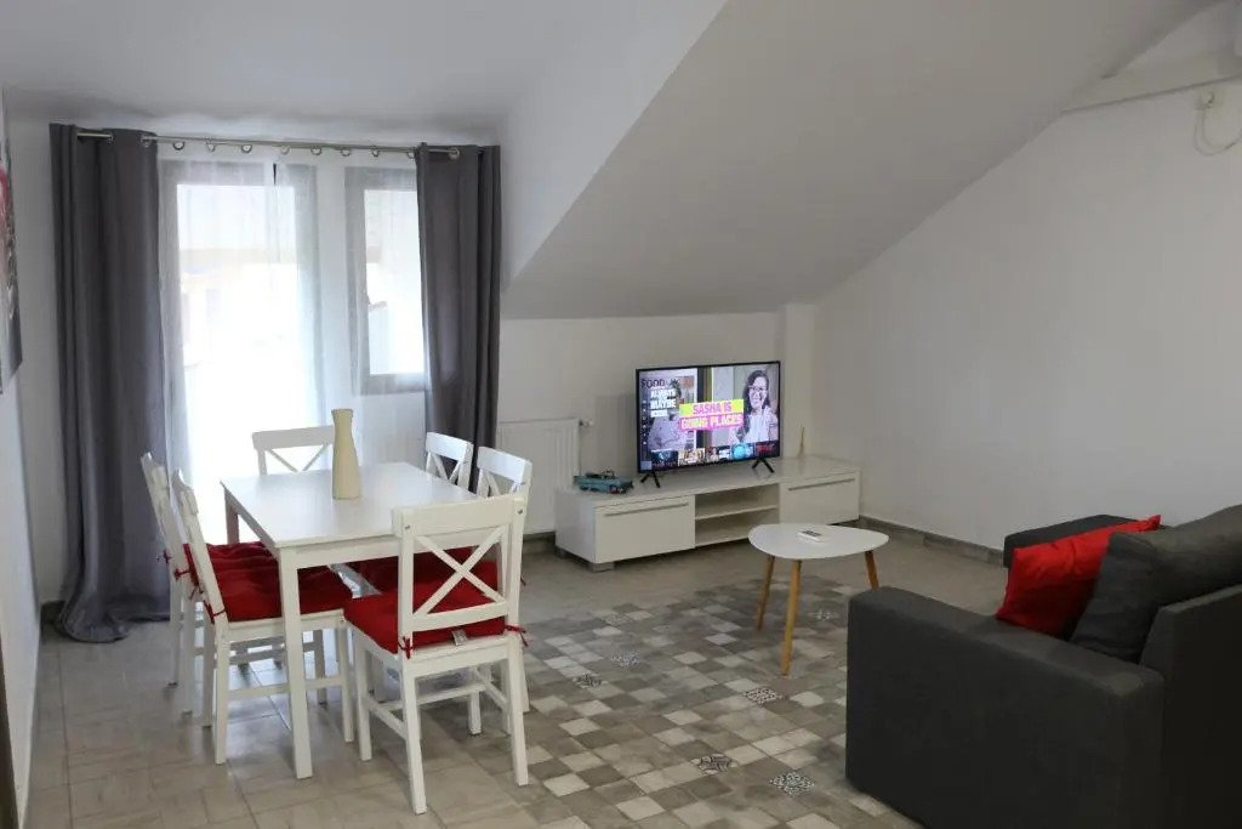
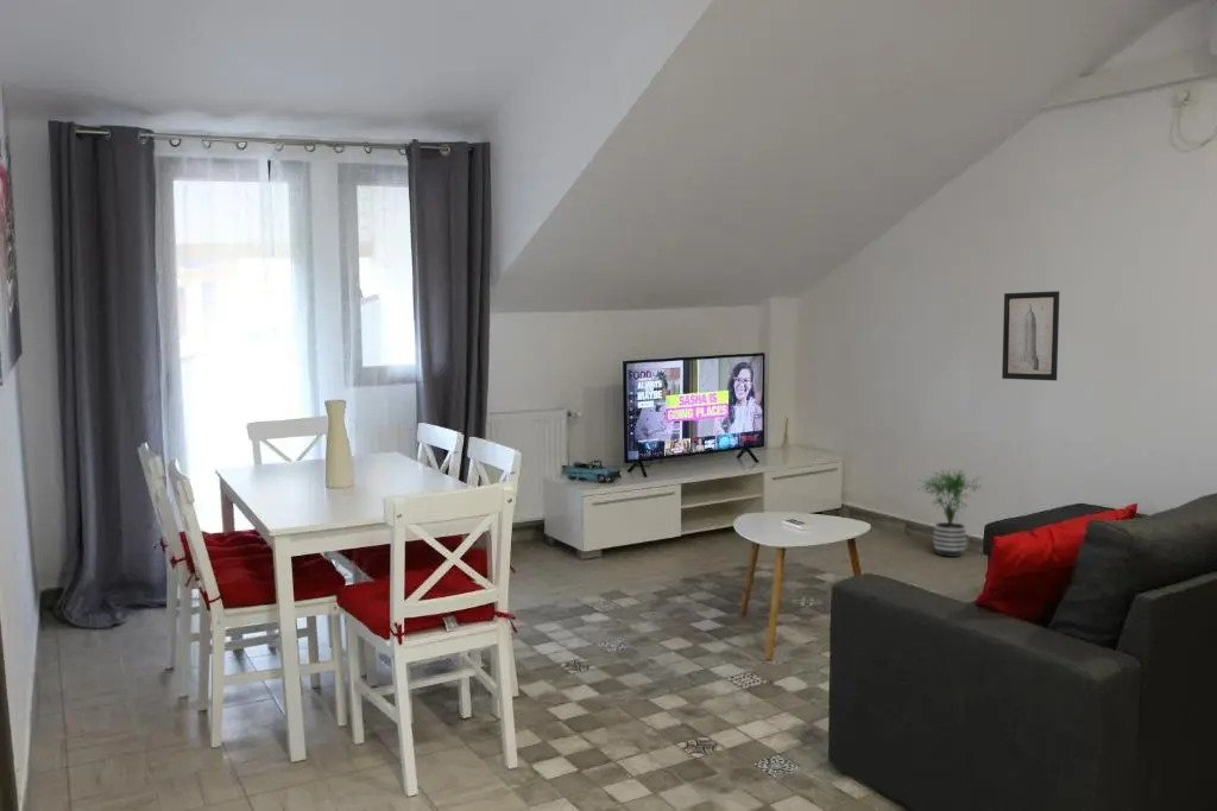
+ potted plant [915,467,983,558]
+ wall art [1001,290,1060,381]
